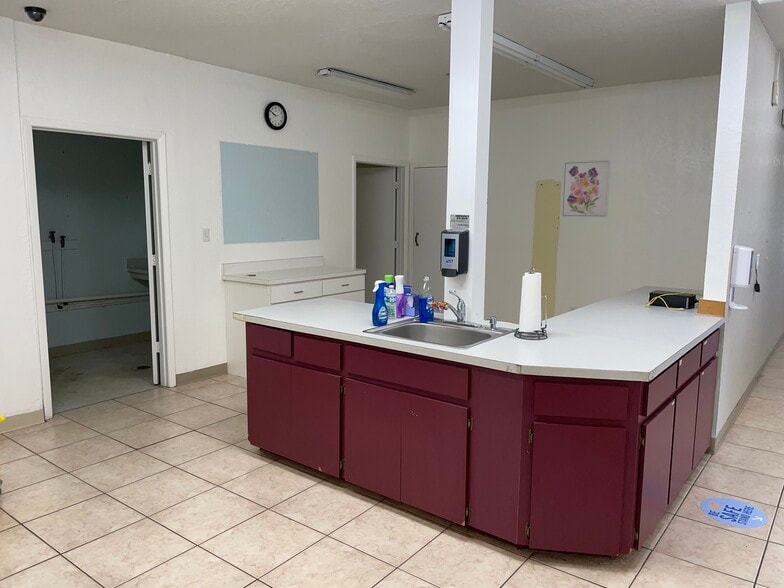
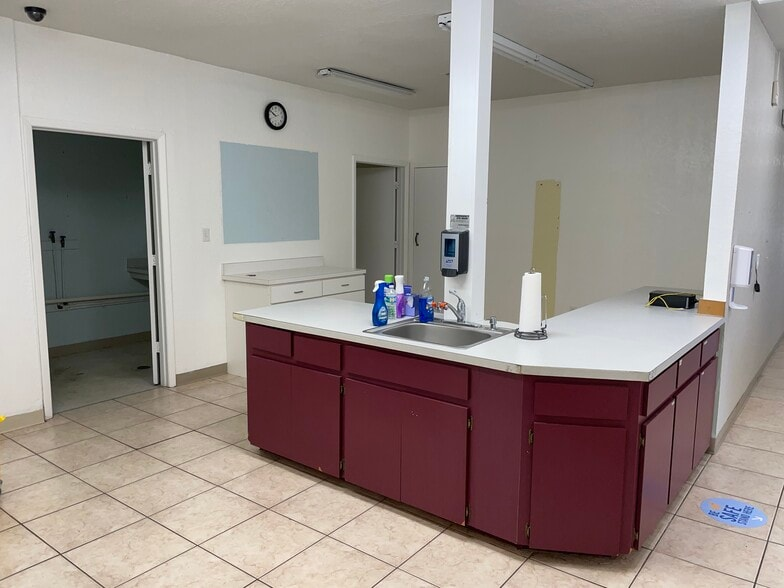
- wall art [561,159,612,218]
